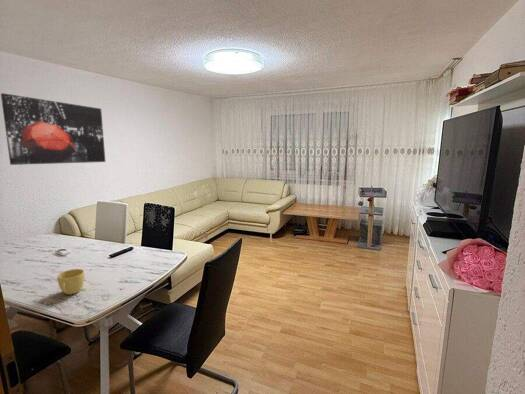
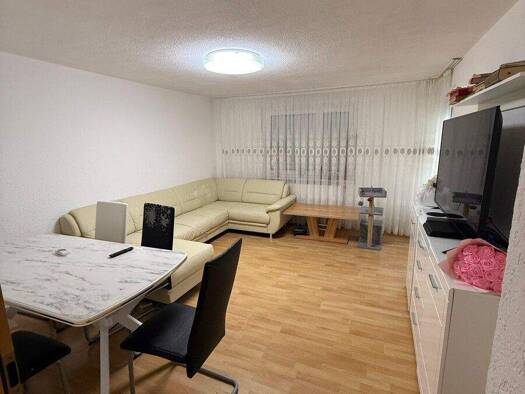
- wall art [0,92,106,166]
- cup [56,268,85,295]
